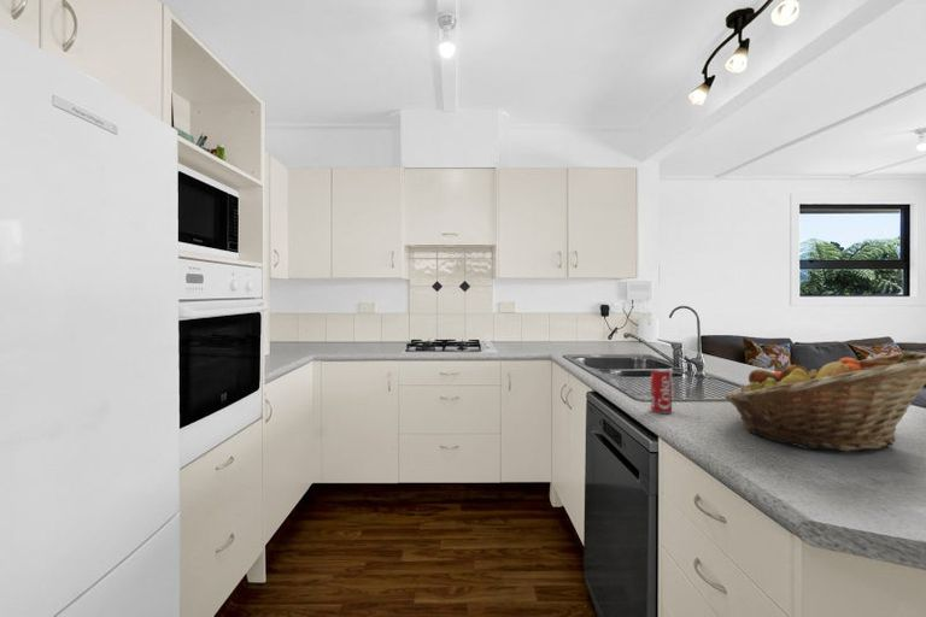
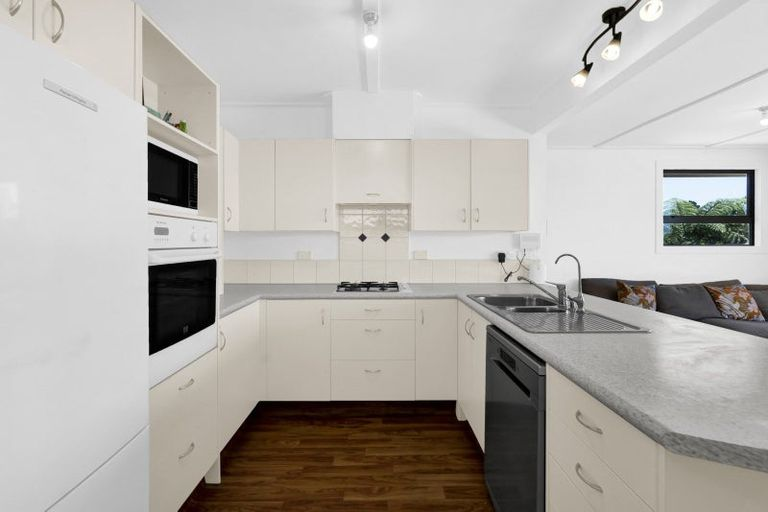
- fruit basket [723,351,926,453]
- beverage can [650,368,673,415]
